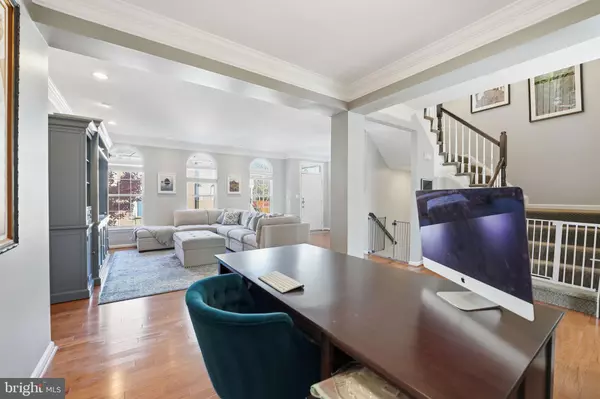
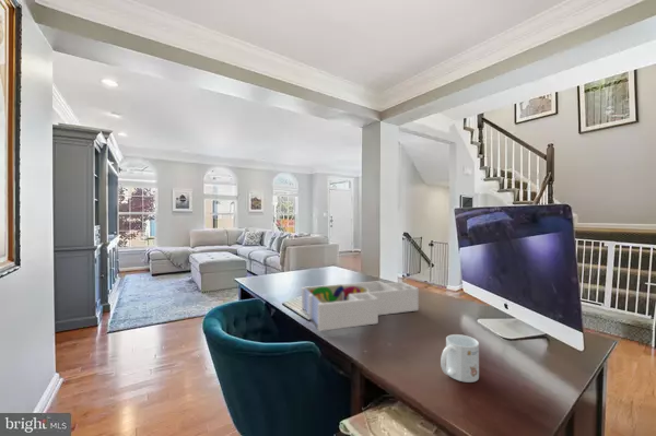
+ mug [440,333,480,384]
+ desk organizer [301,280,420,332]
